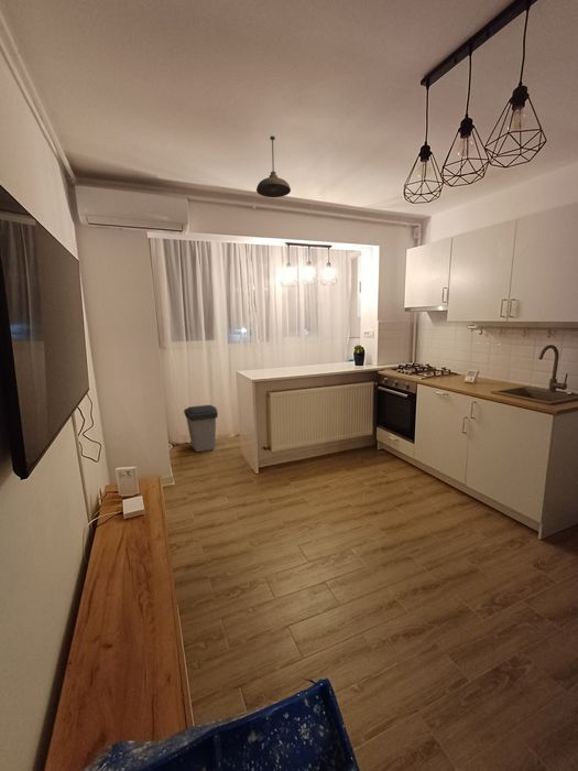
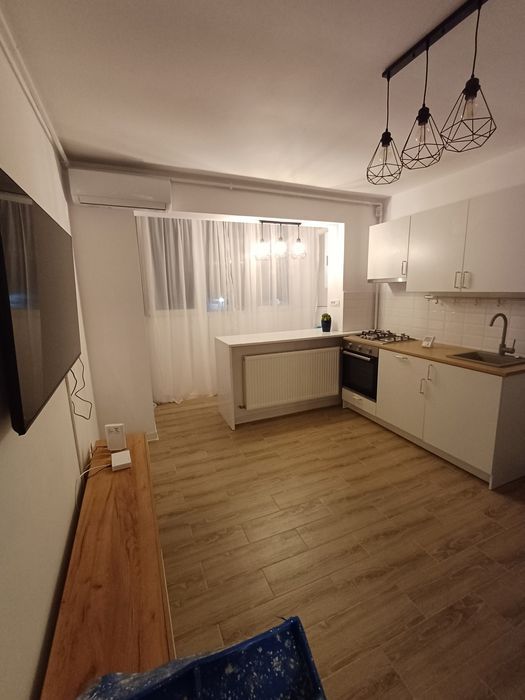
- pendant light [255,134,292,198]
- trash can [183,404,219,453]
